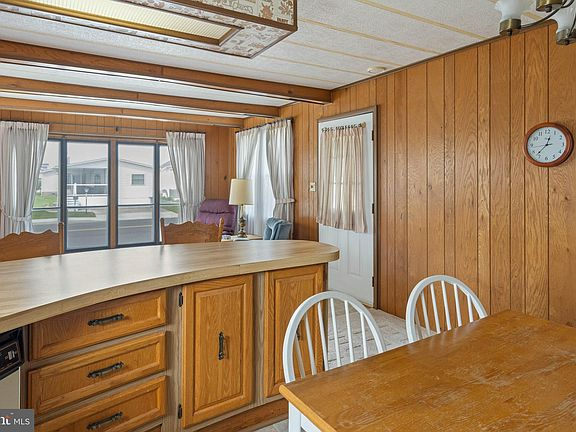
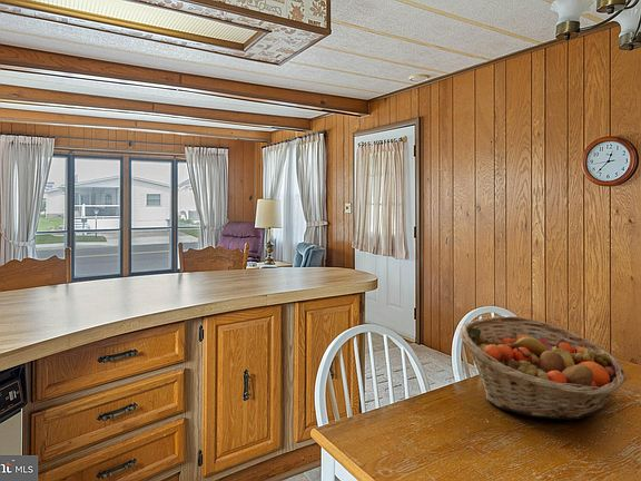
+ fruit basket [458,315,628,421]
